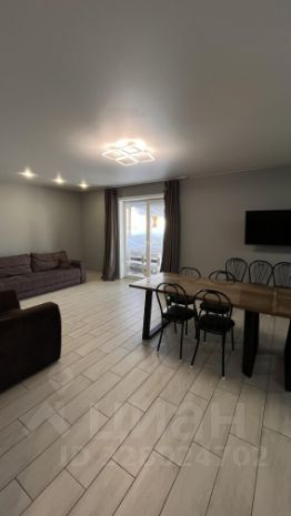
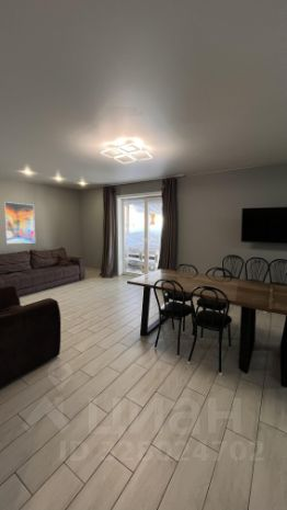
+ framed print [3,201,36,245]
